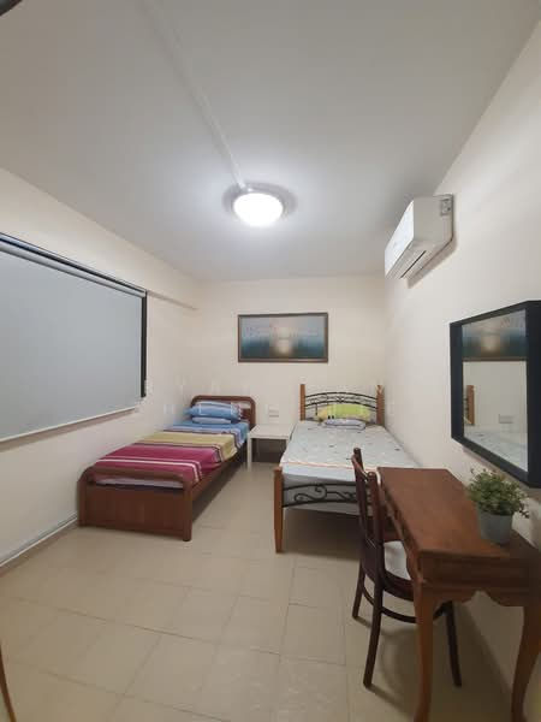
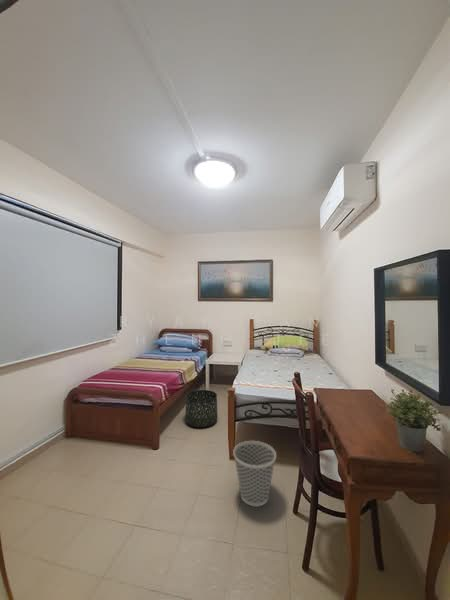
+ basket [184,389,218,428]
+ wastebasket [232,440,277,508]
